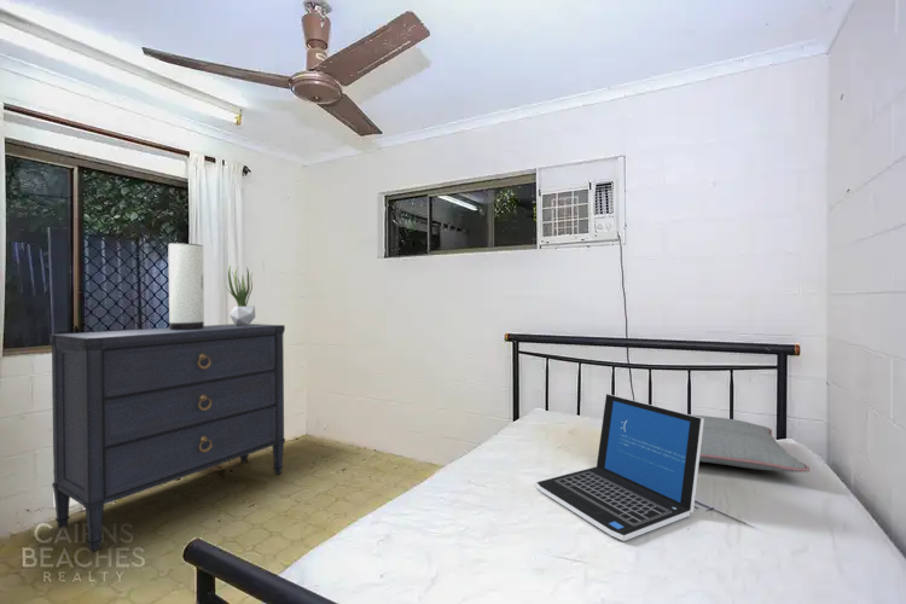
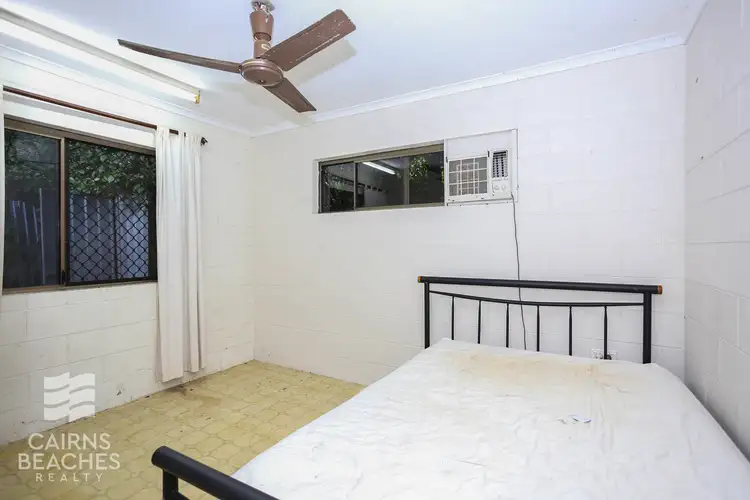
- table lamp [167,242,205,330]
- laptop [535,393,704,542]
- pillow [690,413,811,474]
- potted plant [226,265,256,326]
- dresser [48,323,286,553]
